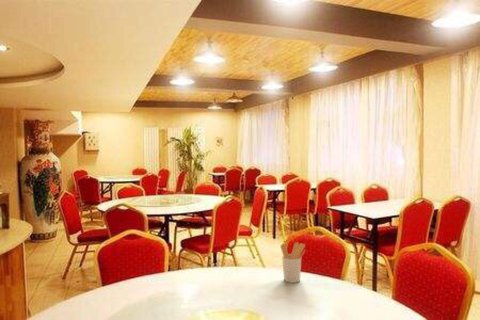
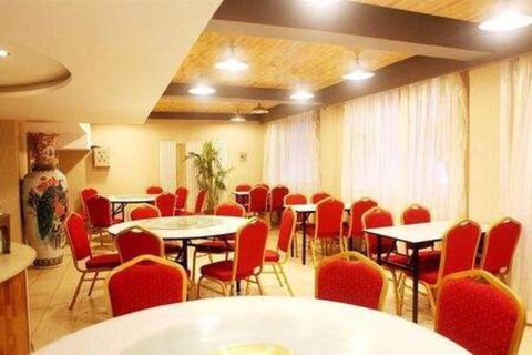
- utensil holder [279,241,306,284]
